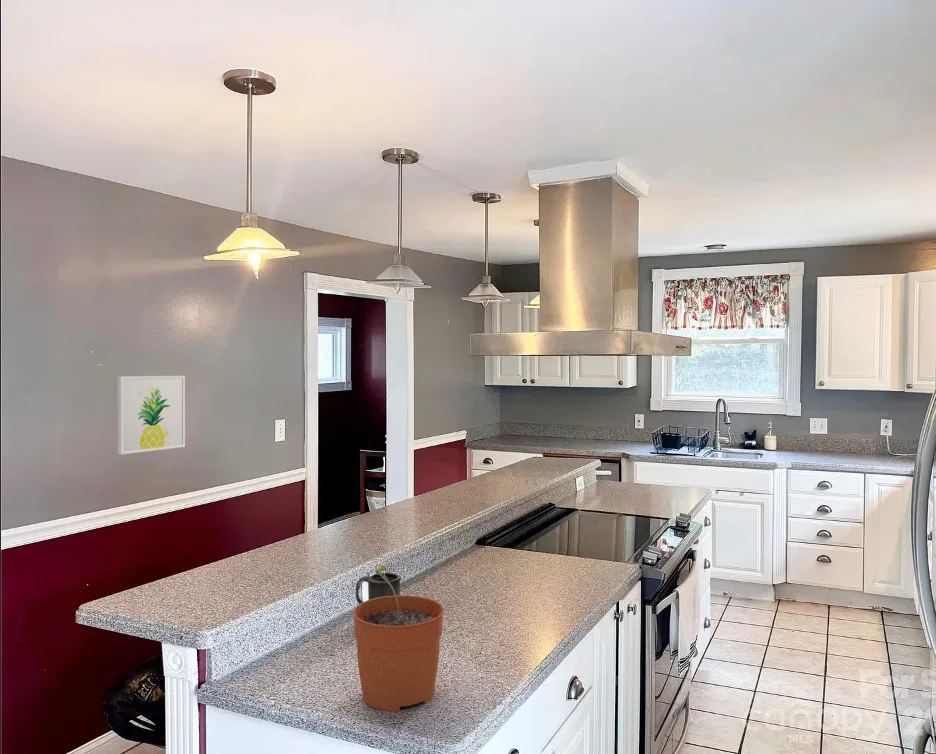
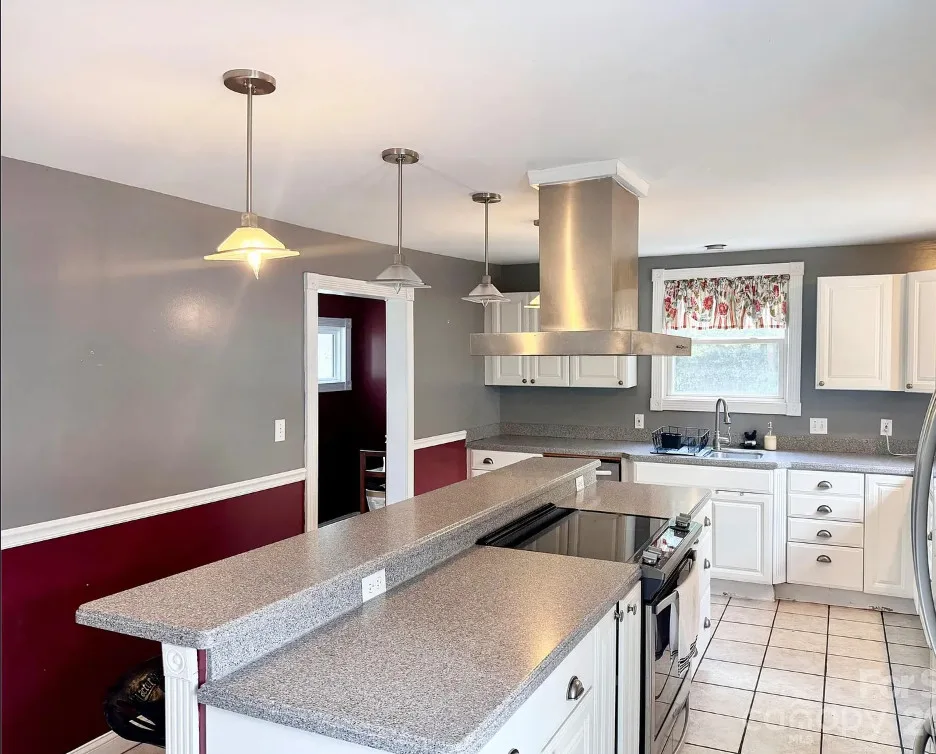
- plant pot [352,564,445,712]
- mug [355,571,402,605]
- wall art [117,375,186,455]
